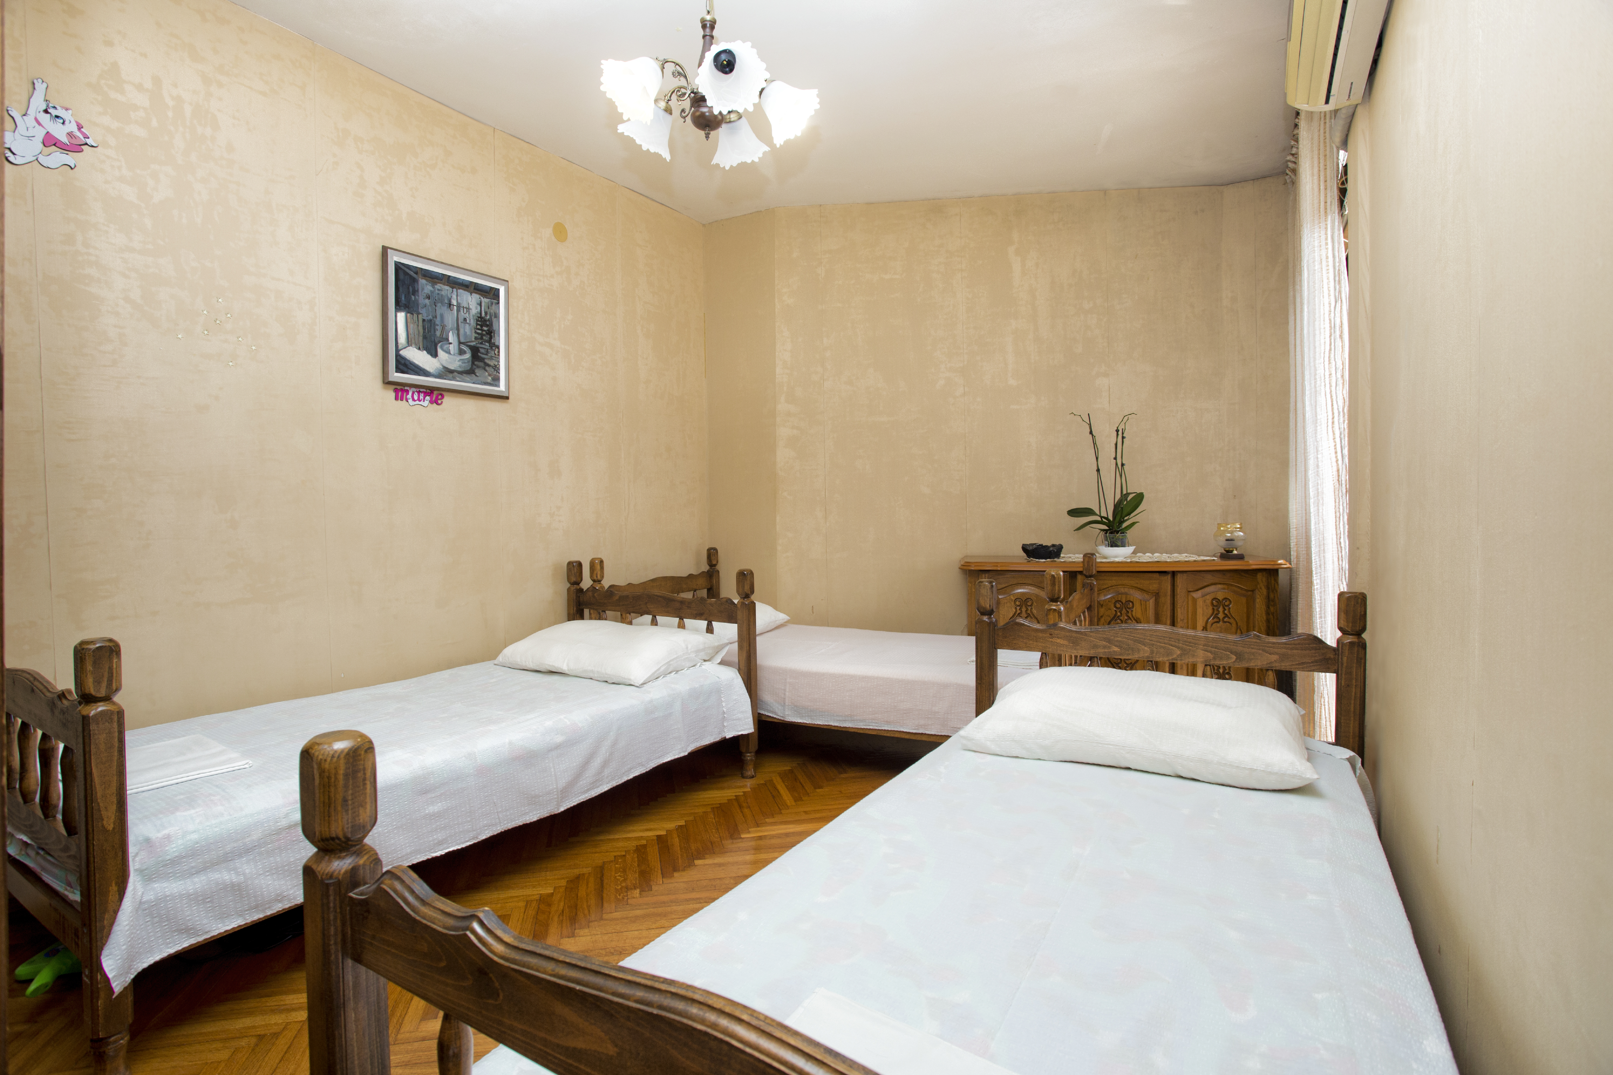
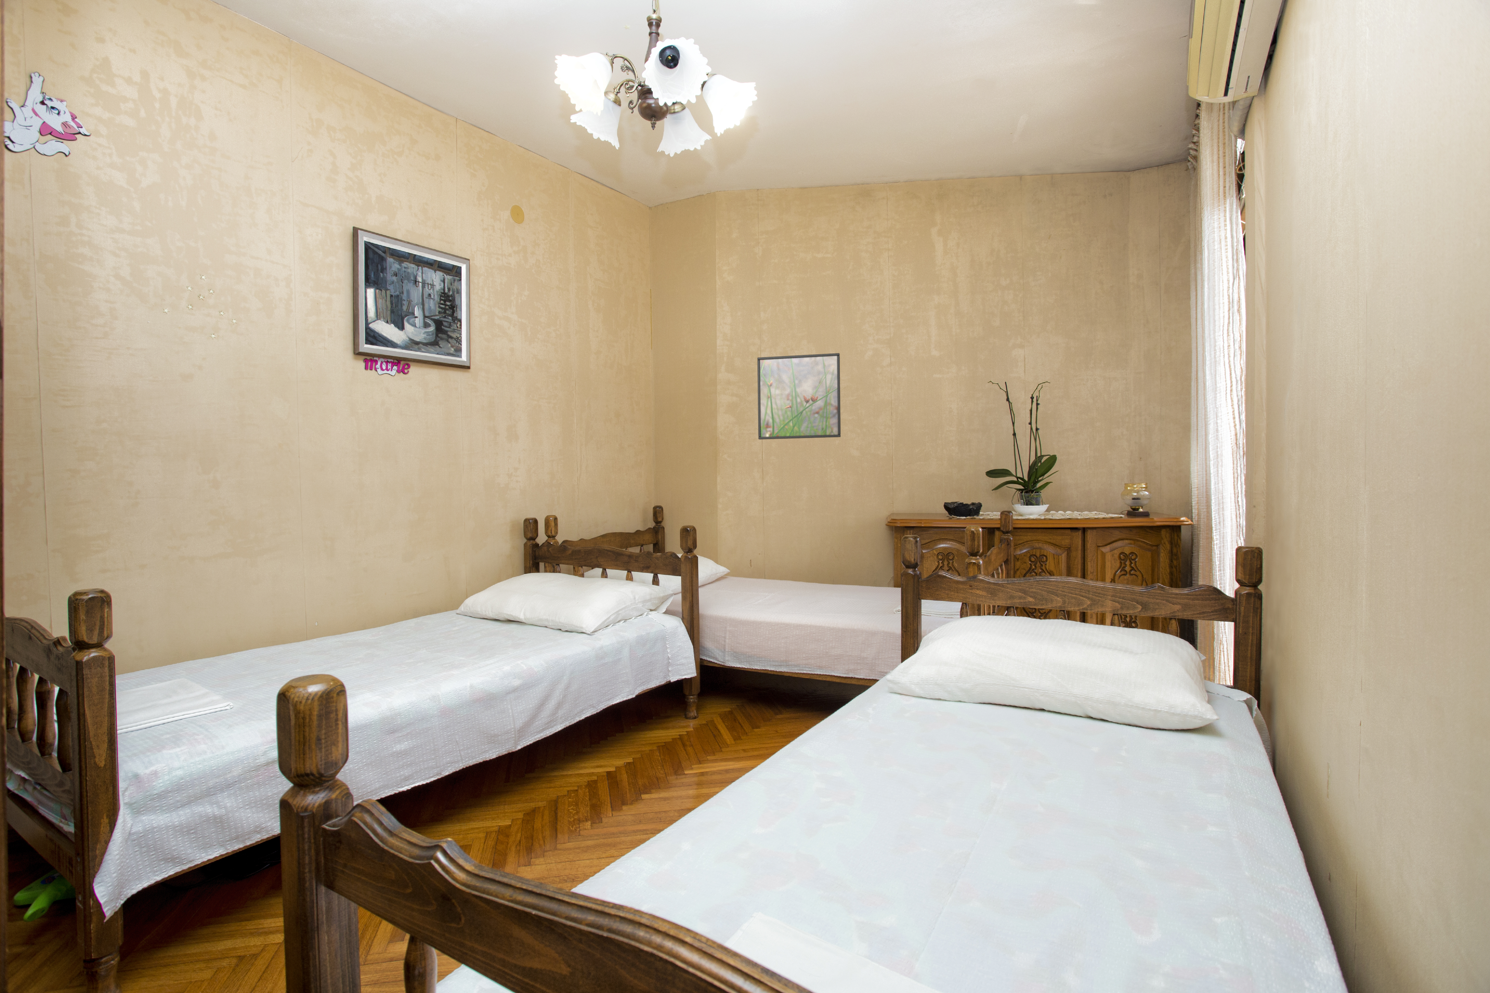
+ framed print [757,352,841,440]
